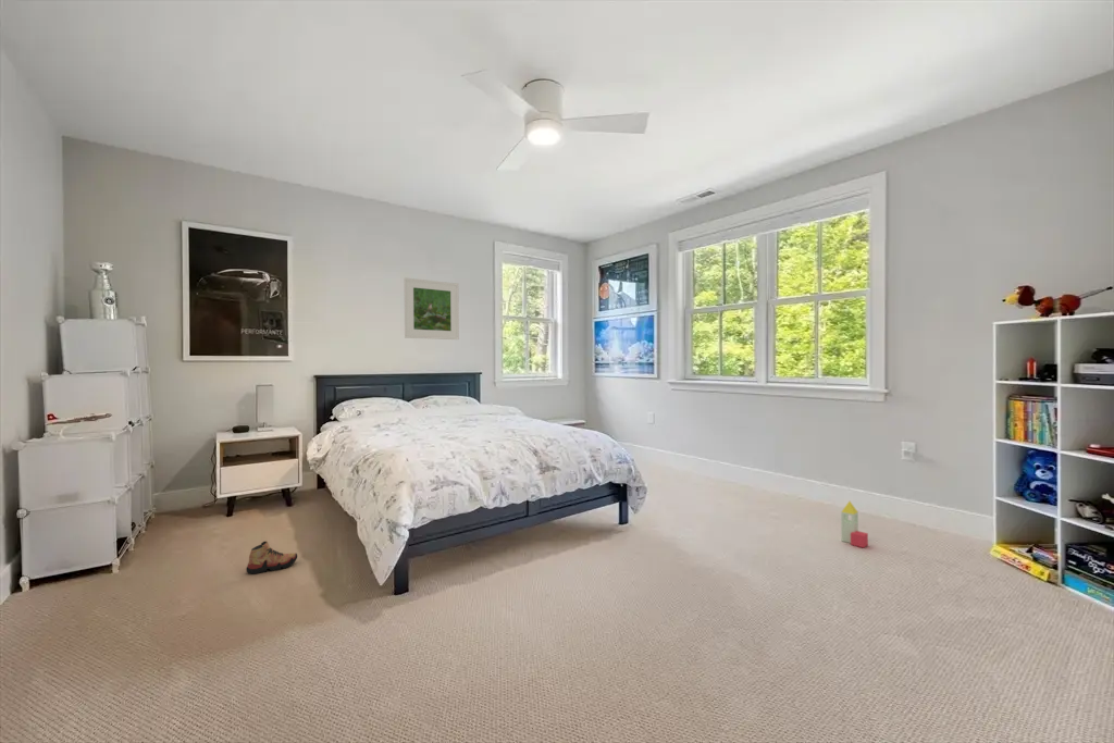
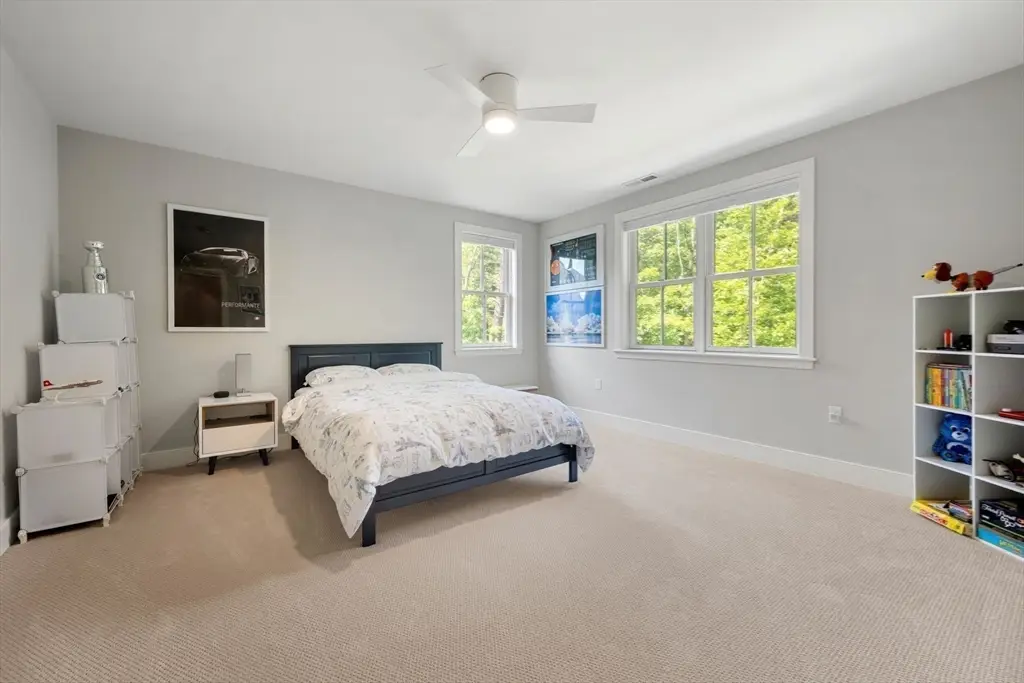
- shoe [245,541,298,574]
- toy house [840,500,869,548]
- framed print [403,276,460,340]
